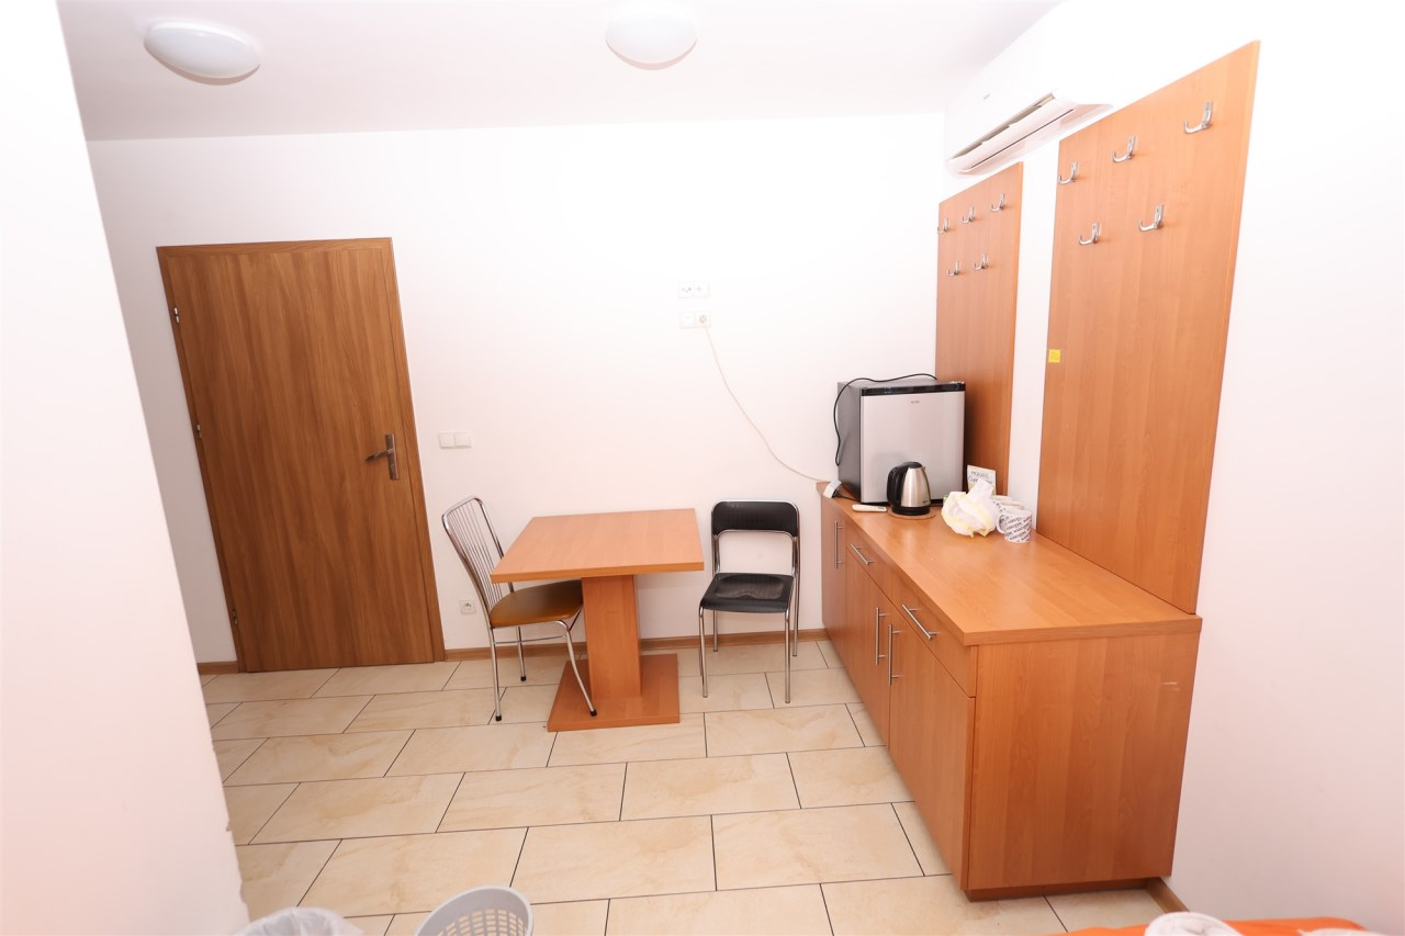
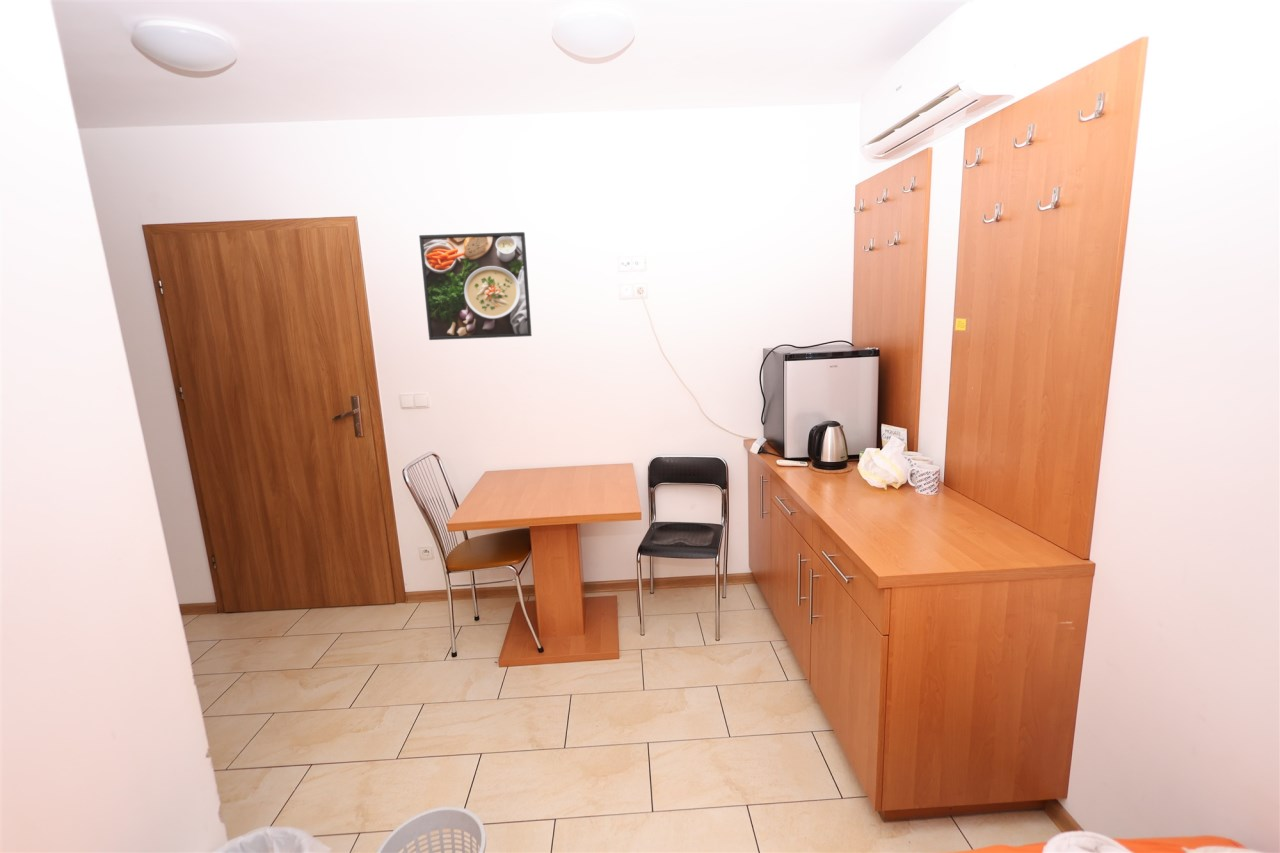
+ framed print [418,231,533,341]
